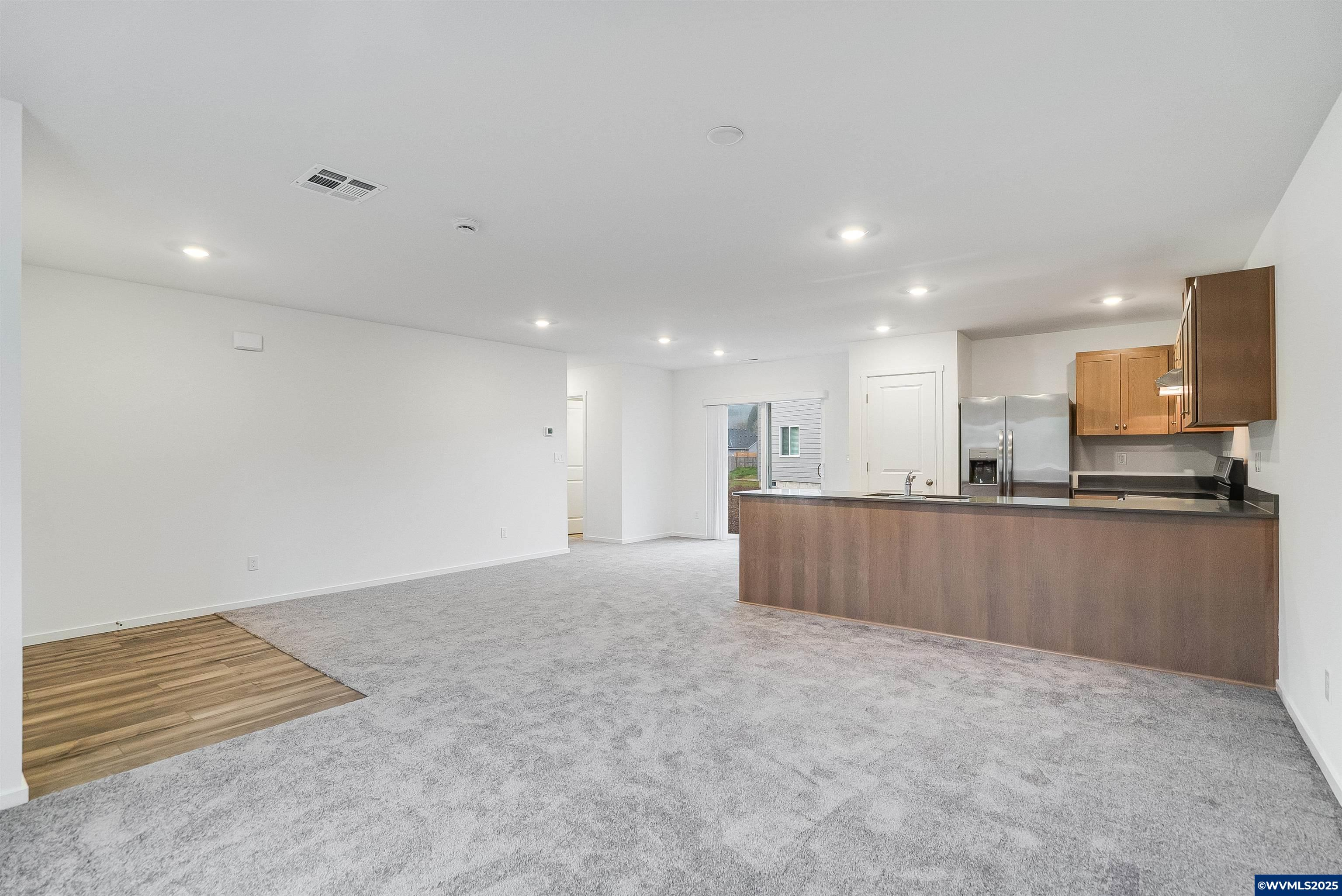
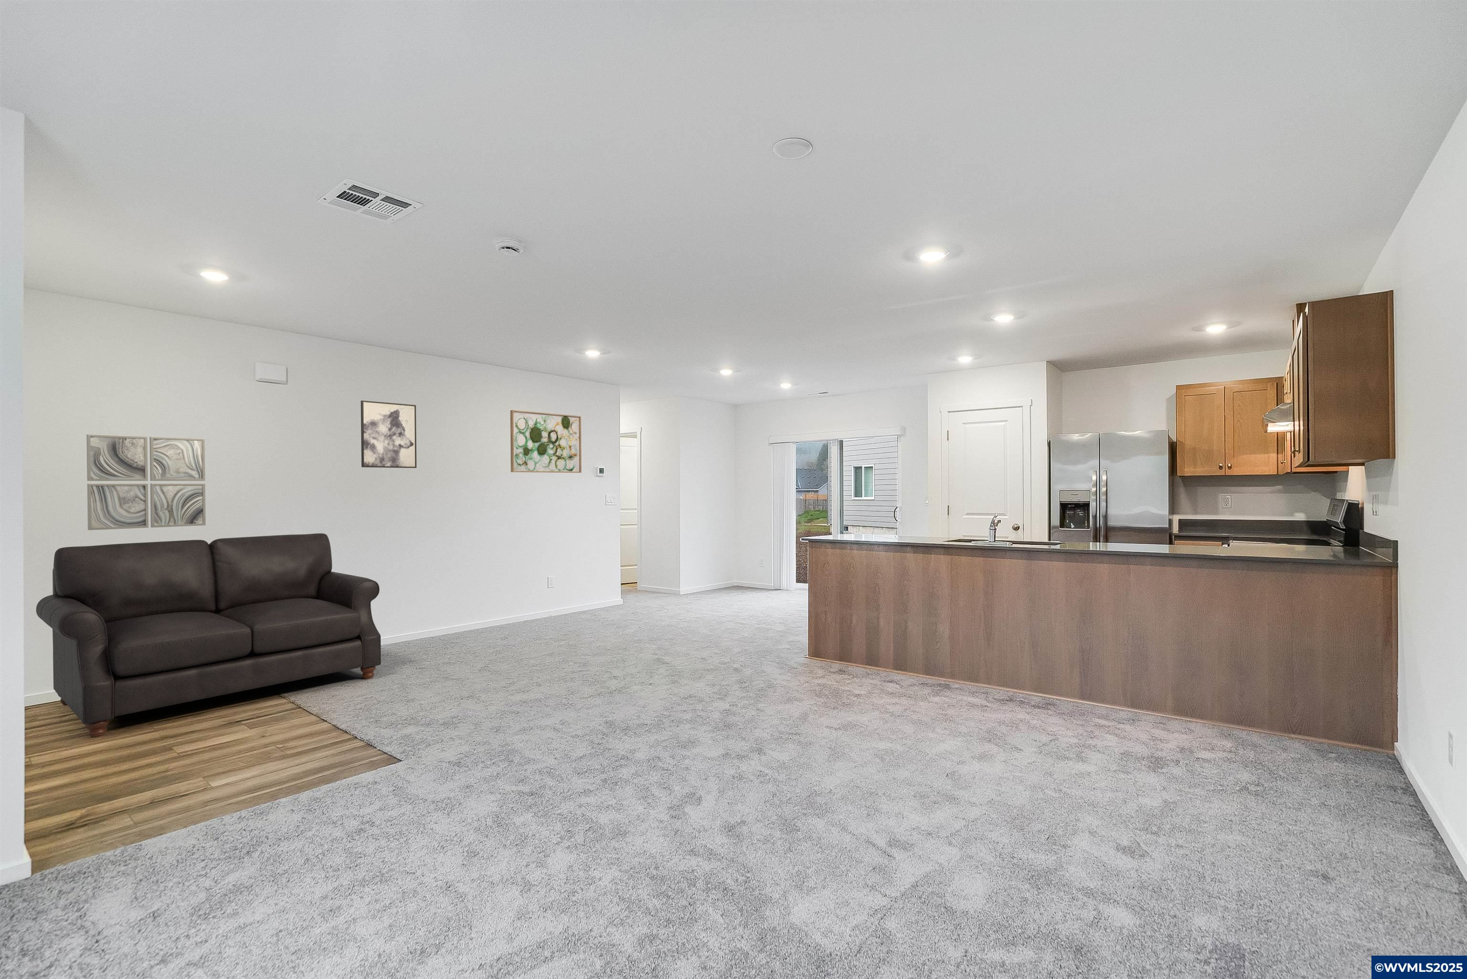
+ wall art [86,434,207,531]
+ wall art [361,400,416,469]
+ wall art [510,410,583,473]
+ sofa [36,533,382,738]
